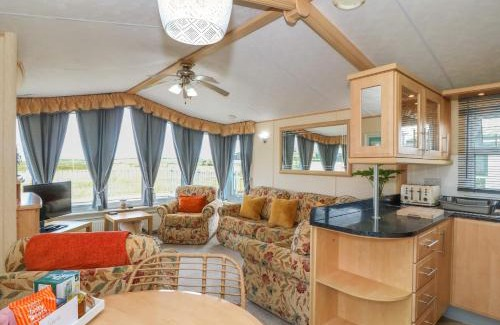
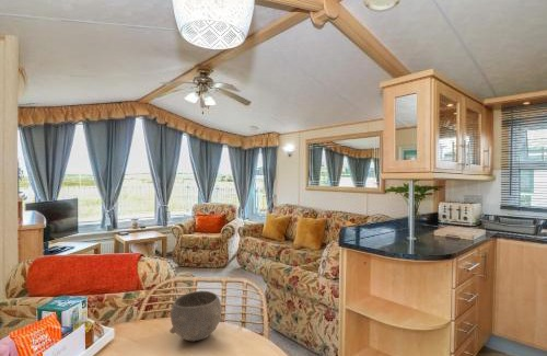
+ bowl [168,289,225,342]
